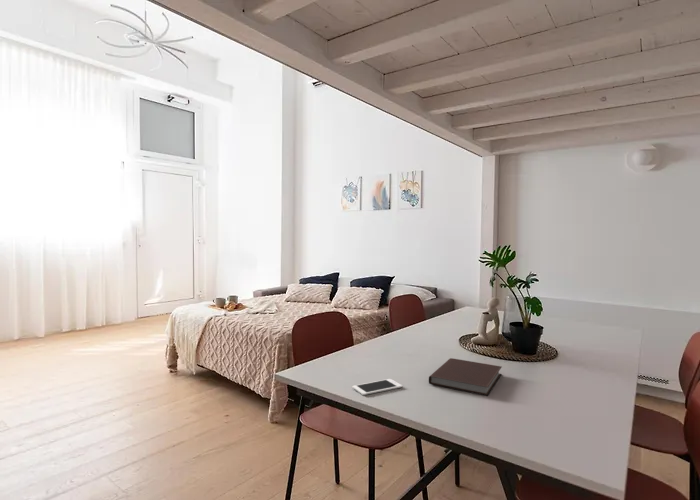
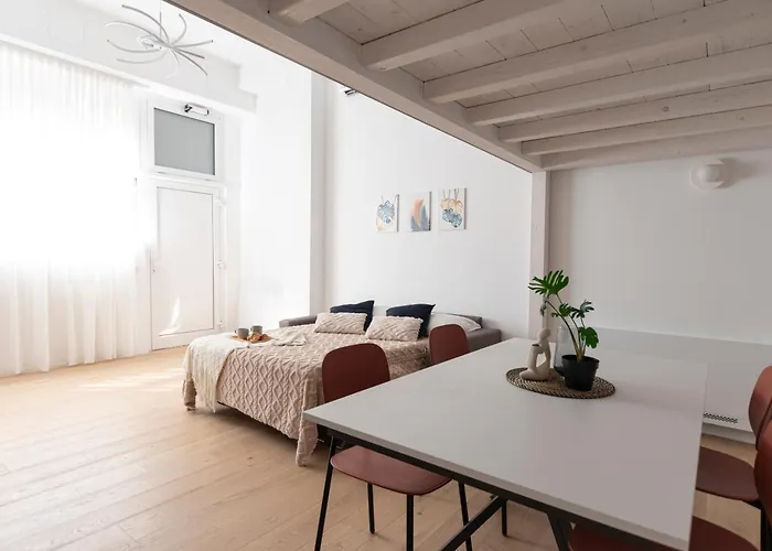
- cell phone [352,378,403,396]
- notebook [428,357,503,397]
